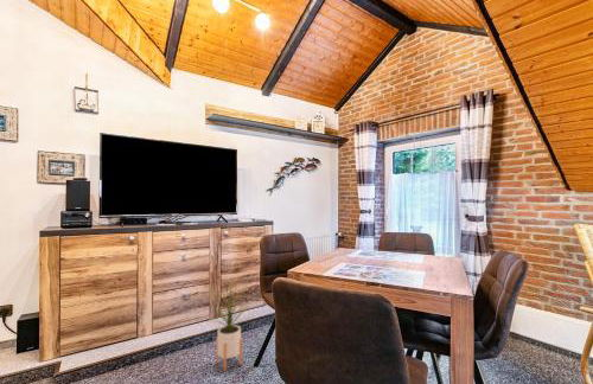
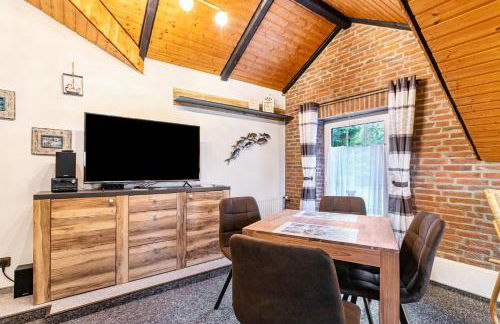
- house plant [204,275,253,372]
